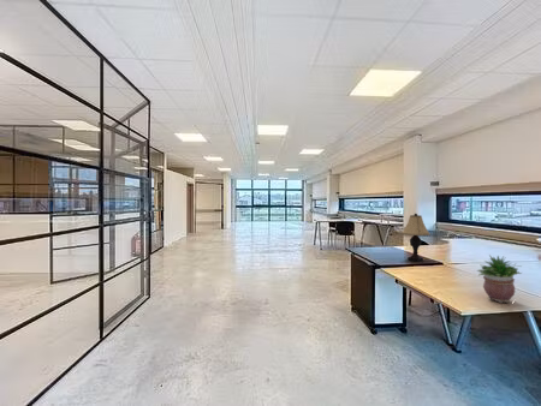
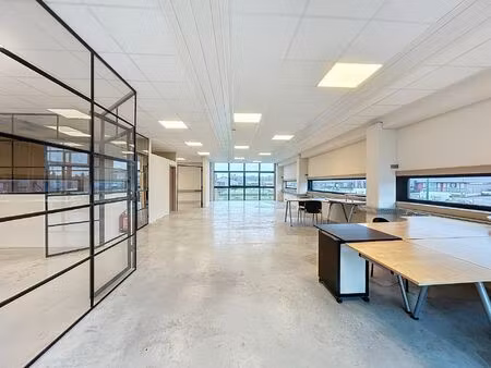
- potted plant [475,253,523,304]
- lamp [400,213,432,263]
